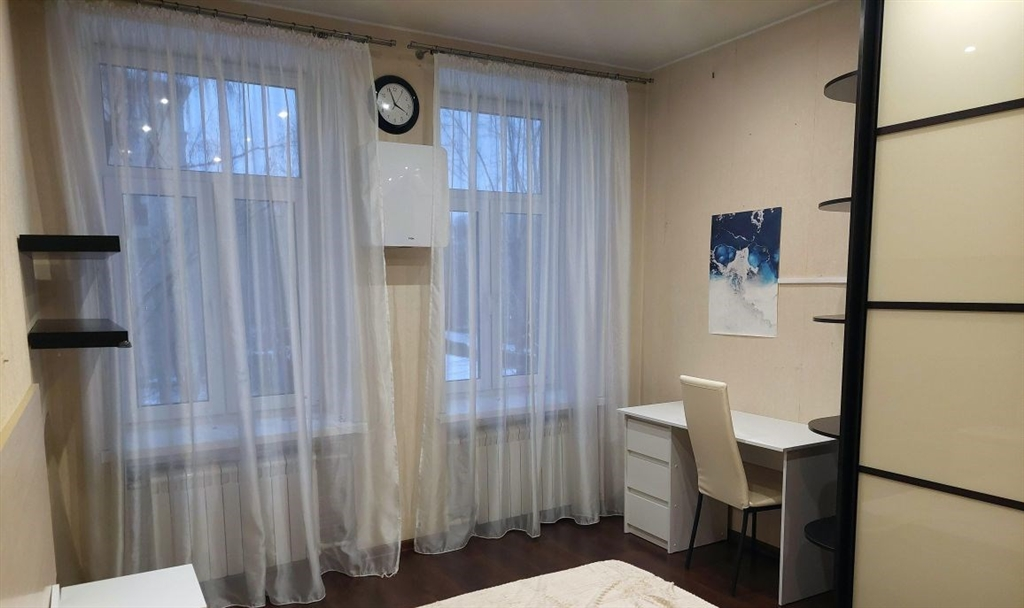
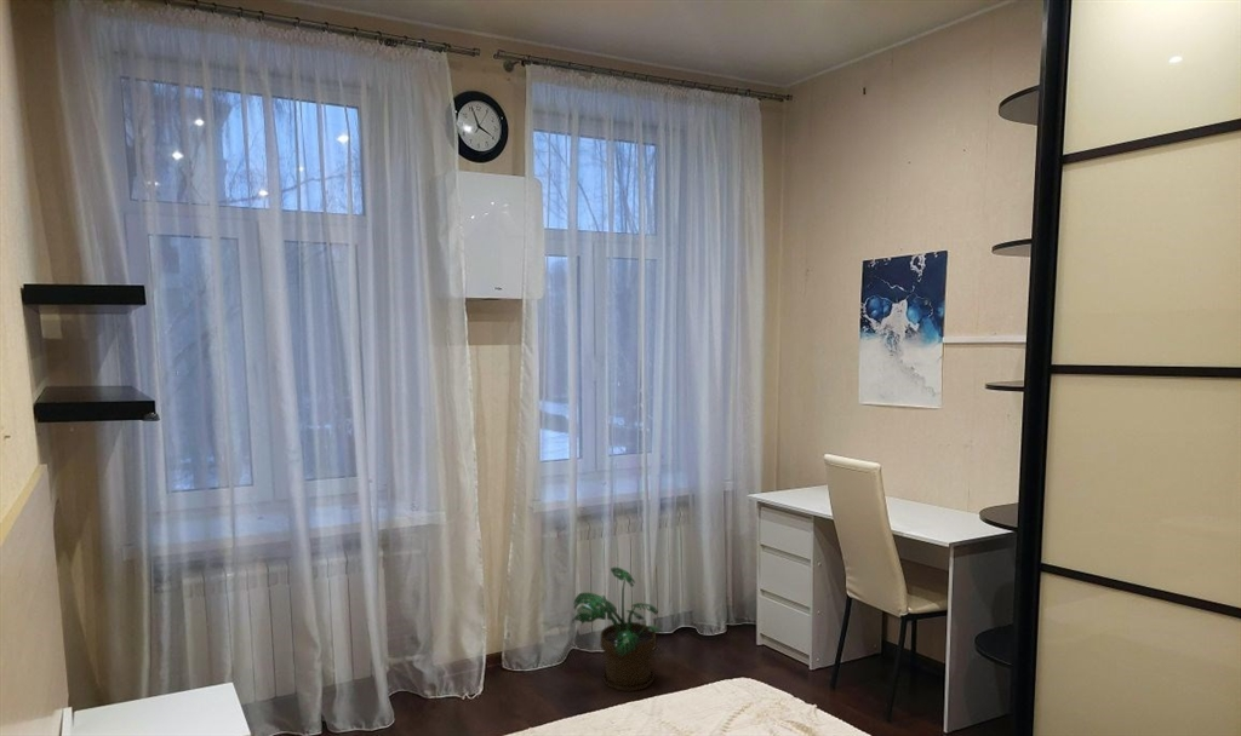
+ potted plant [571,567,665,692]
